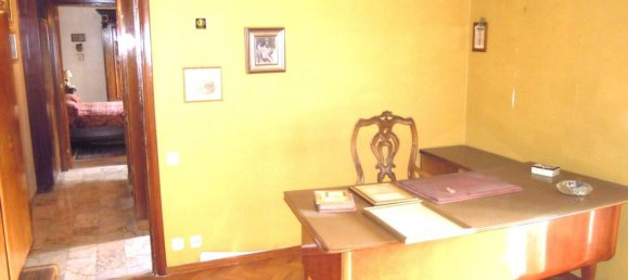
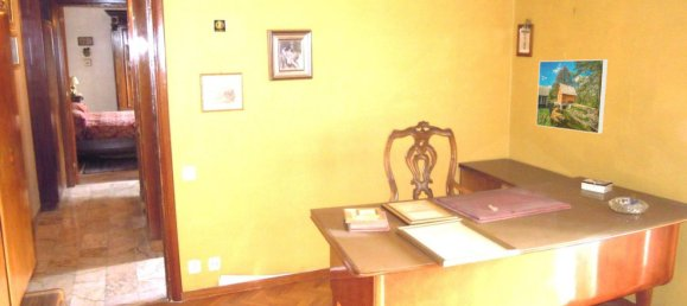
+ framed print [535,58,609,135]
